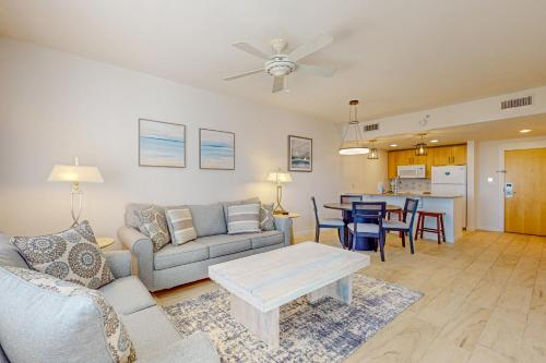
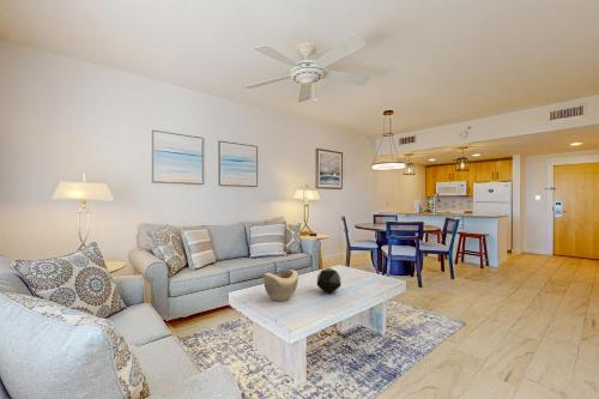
+ decorative tray [316,267,343,295]
+ decorative bowl [262,268,300,302]
